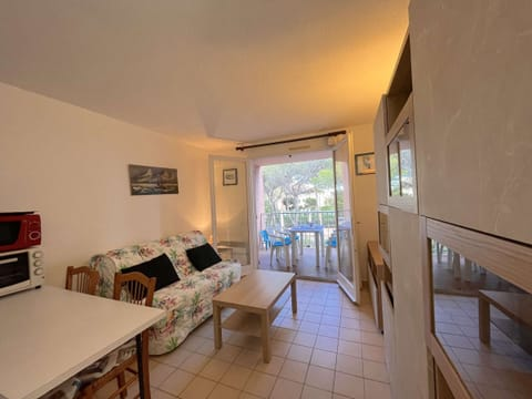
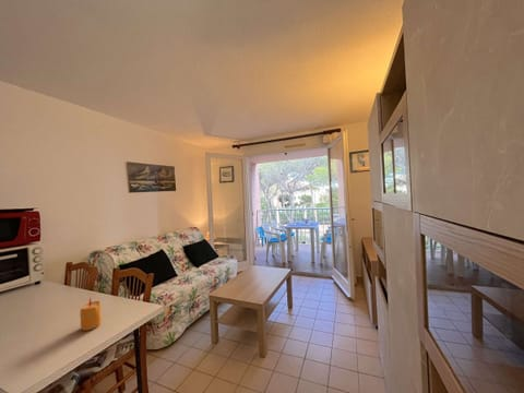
+ candle [79,296,103,332]
